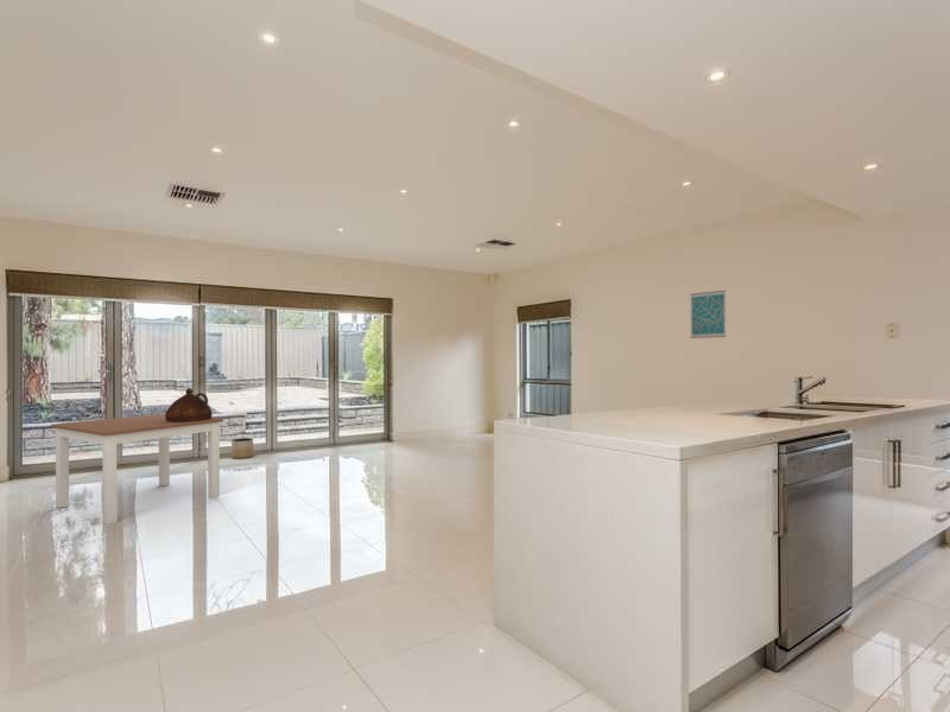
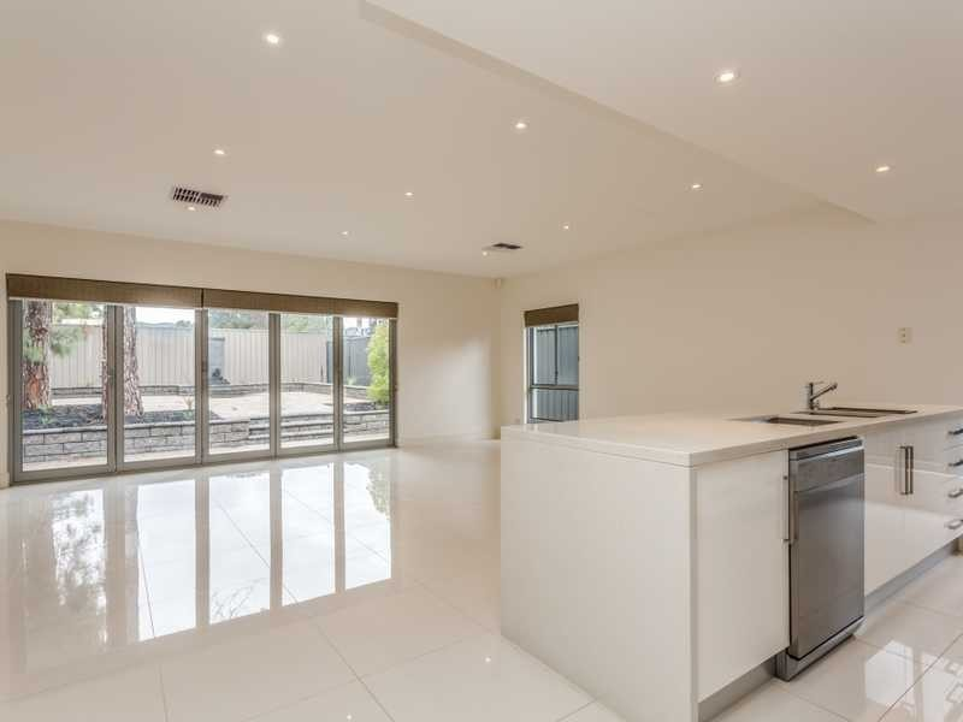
- planter [230,437,254,459]
- ceramic jug [165,387,214,422]
- dining table [50,412,224,526]
- wall art [689,290,727,339]
